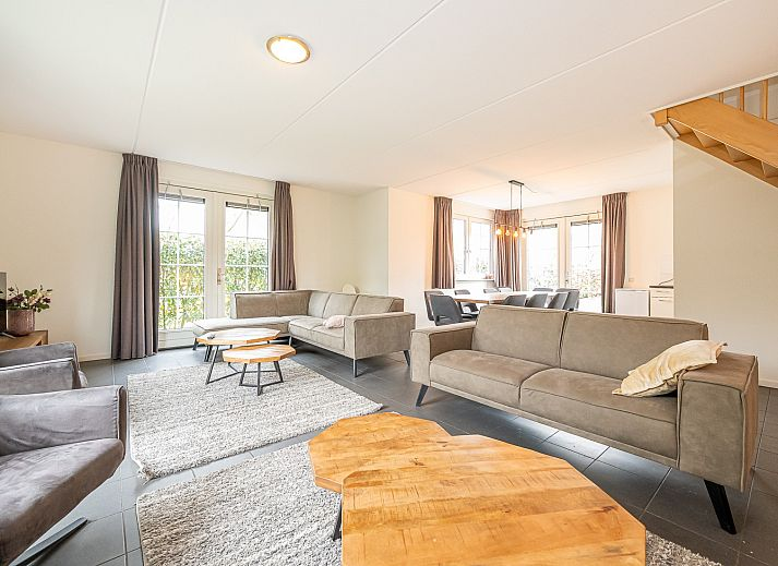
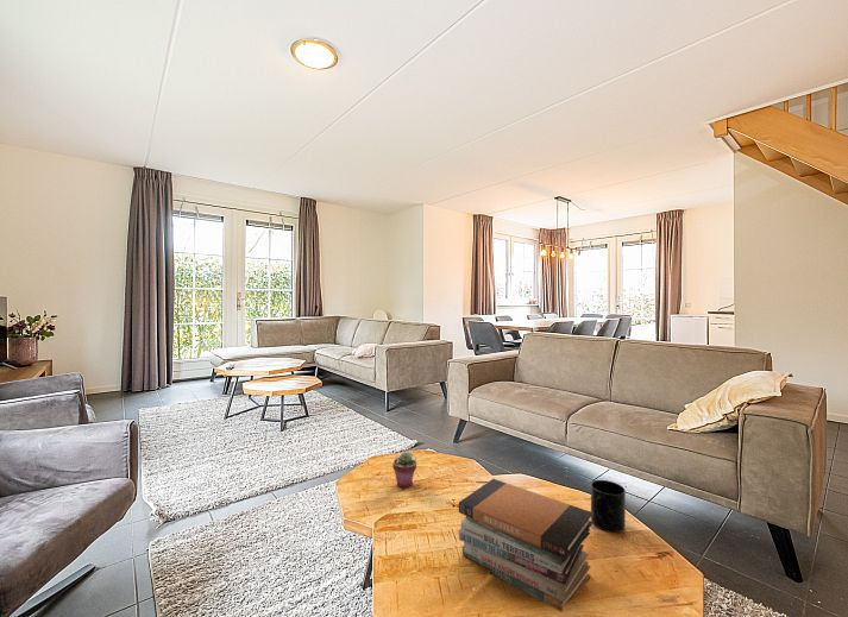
+ potted succulent [391,451,417,489]
+ book stack [458,478,593,613]
+ mug [590,479,627,534]
